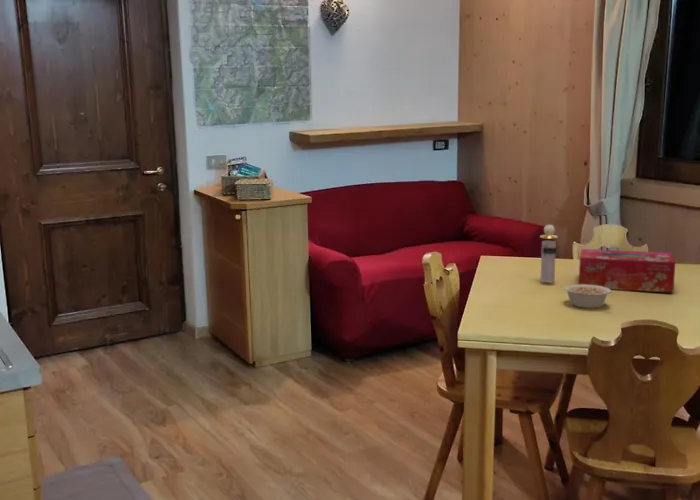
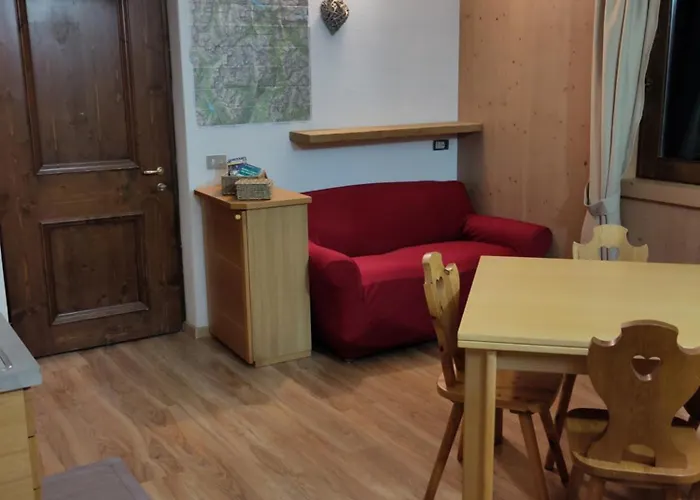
- tissue box [578,248,676,293]
- perfume bottle [539,223,559,283]
- legume [563,283,613,309]
